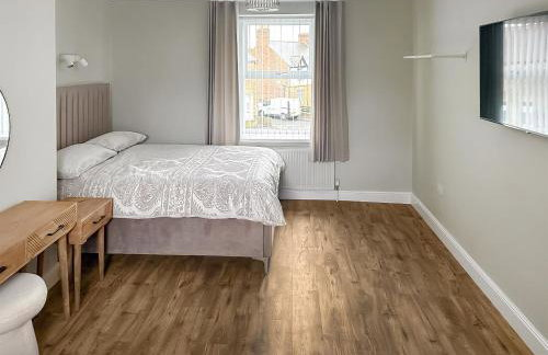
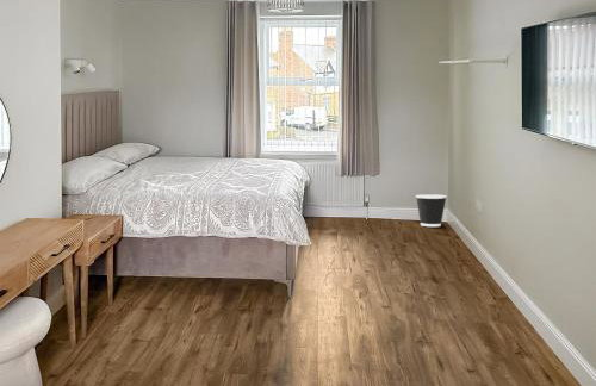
+ wastebasket [415,193,448,228]
